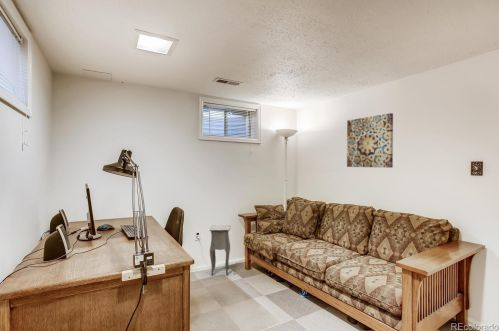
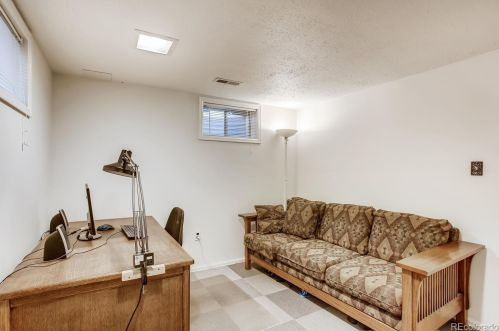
- side table [209,224,236,277]
- wall art [346,112,394,169]
